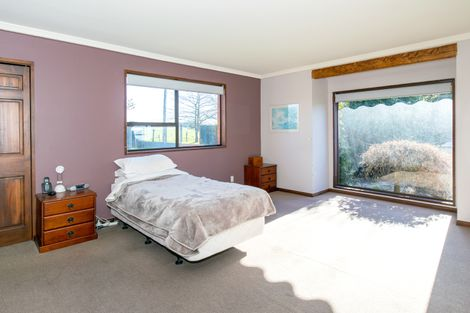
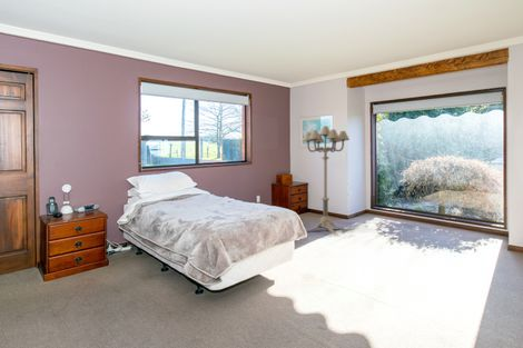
+ floor lamp [302,125,351,236]
